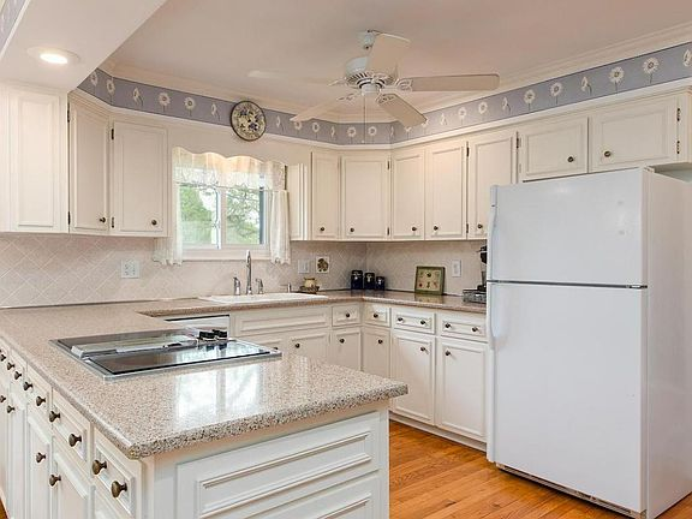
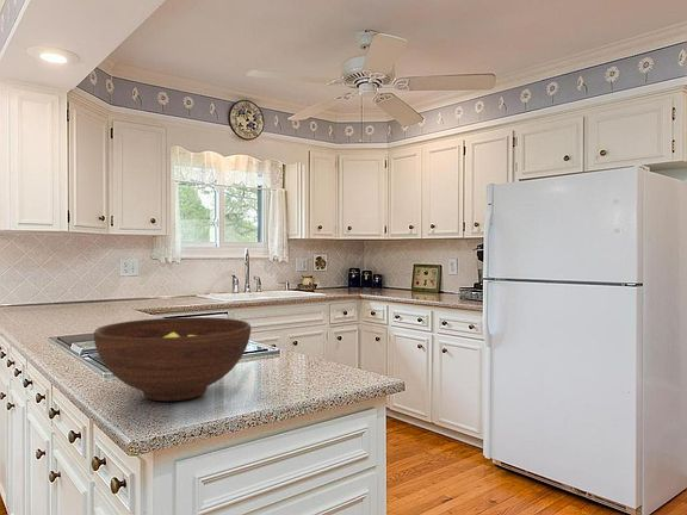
+ fruit bowl [93,316,252,402]
